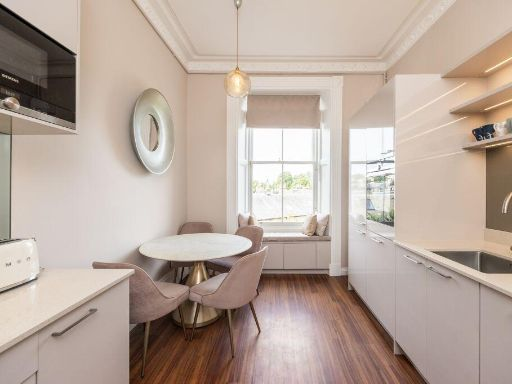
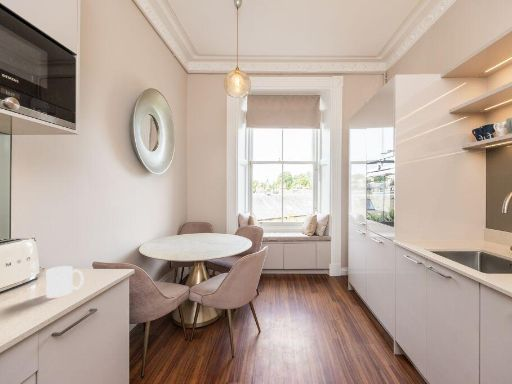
+ mug [45,265,84,298]
